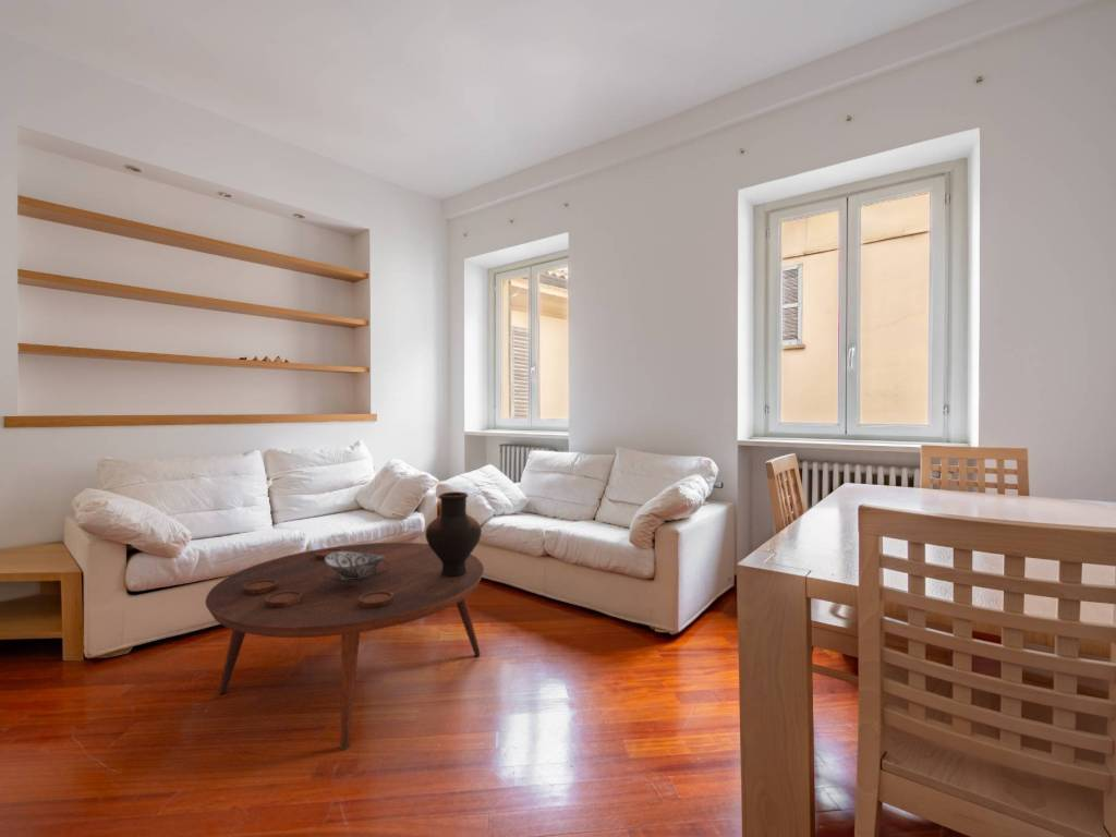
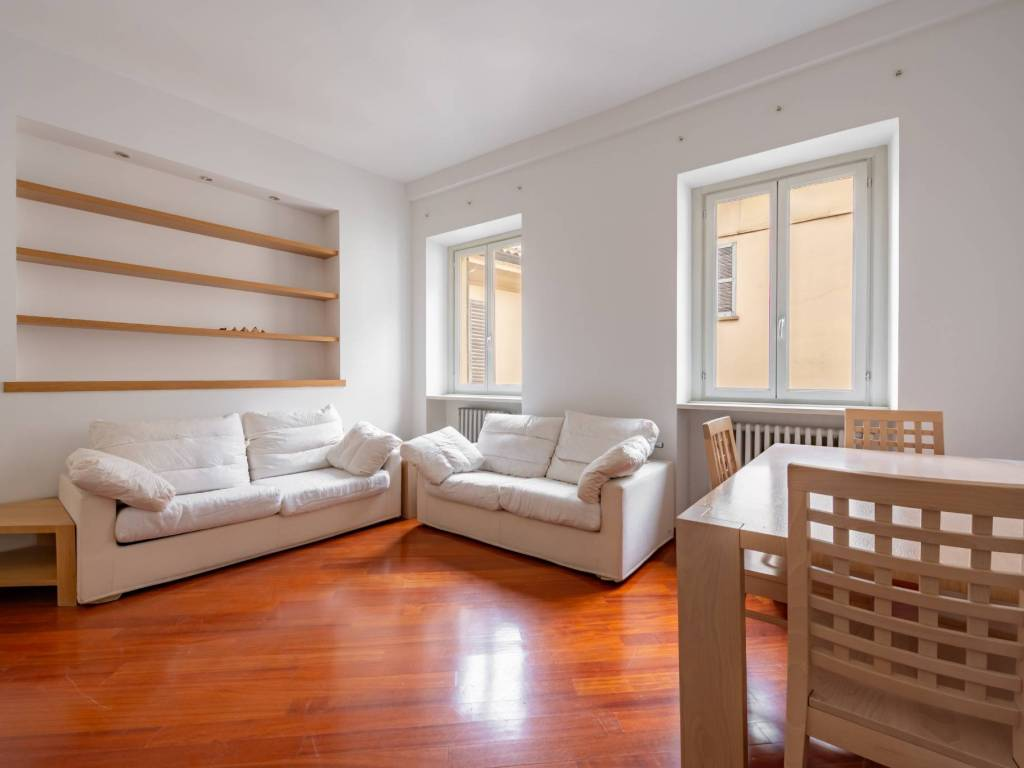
- decorative bowl [325,551,385,579]
- coffee table [204,542,485,751]
- vase [424,490,483,577]
